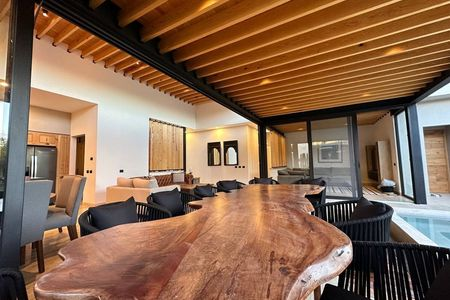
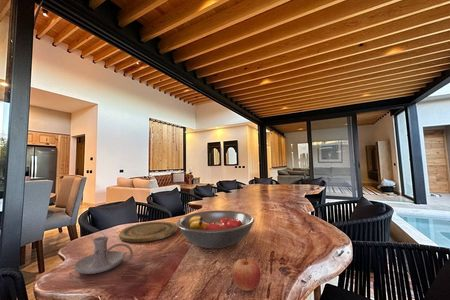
+ plate [118,221,178,243]
+ fruit bowl [176,210,255,249]
+ candle holder [73,235,134,275]
+ apple [231,256,262,292]
